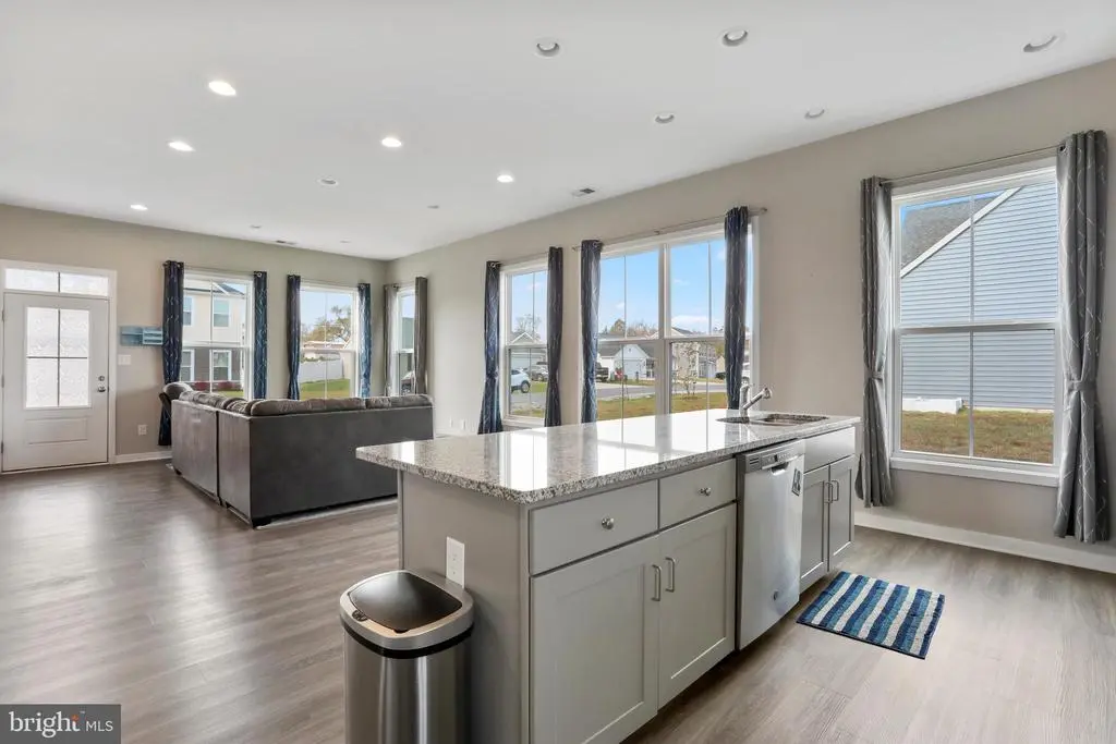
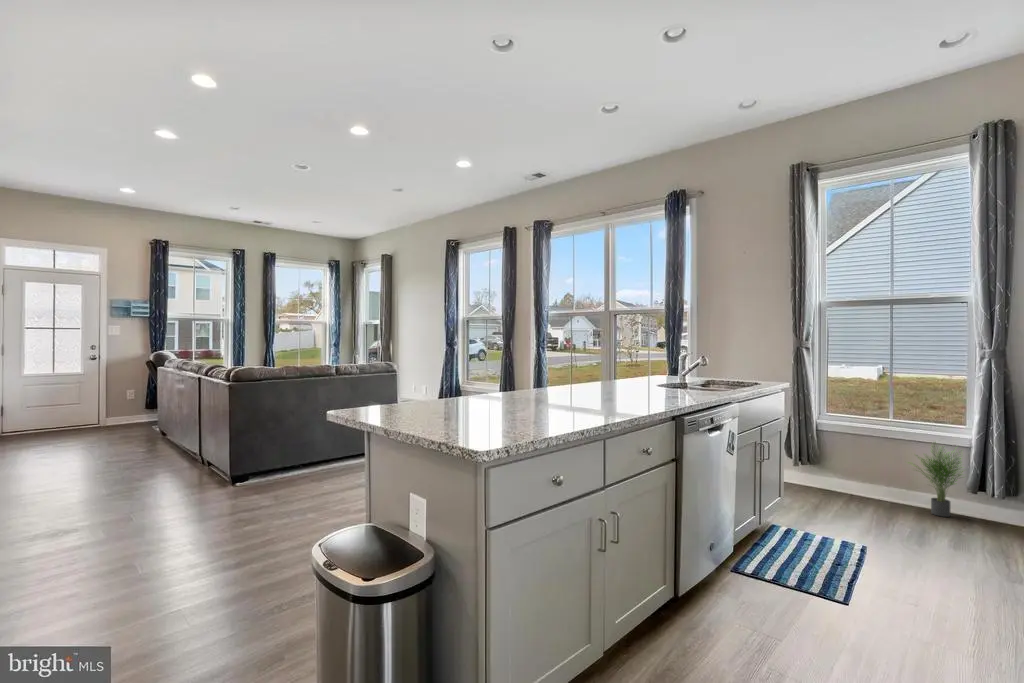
+ potted plant [906,440,968,518]
